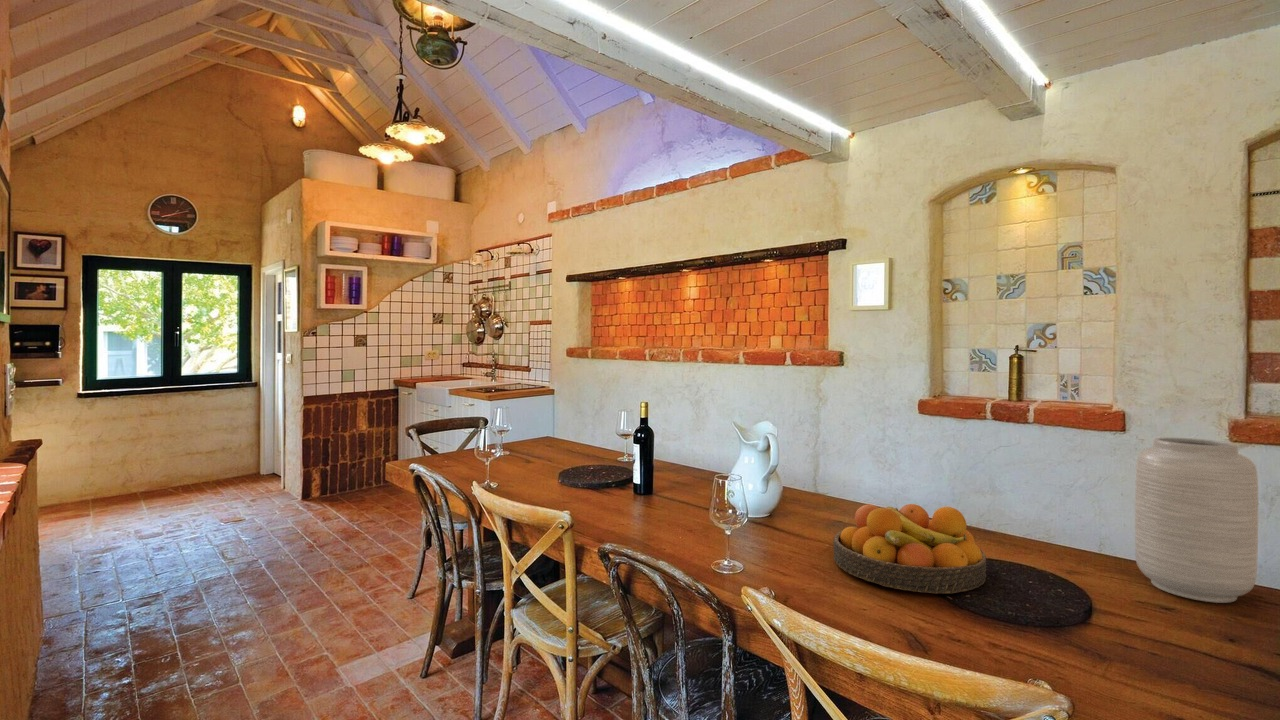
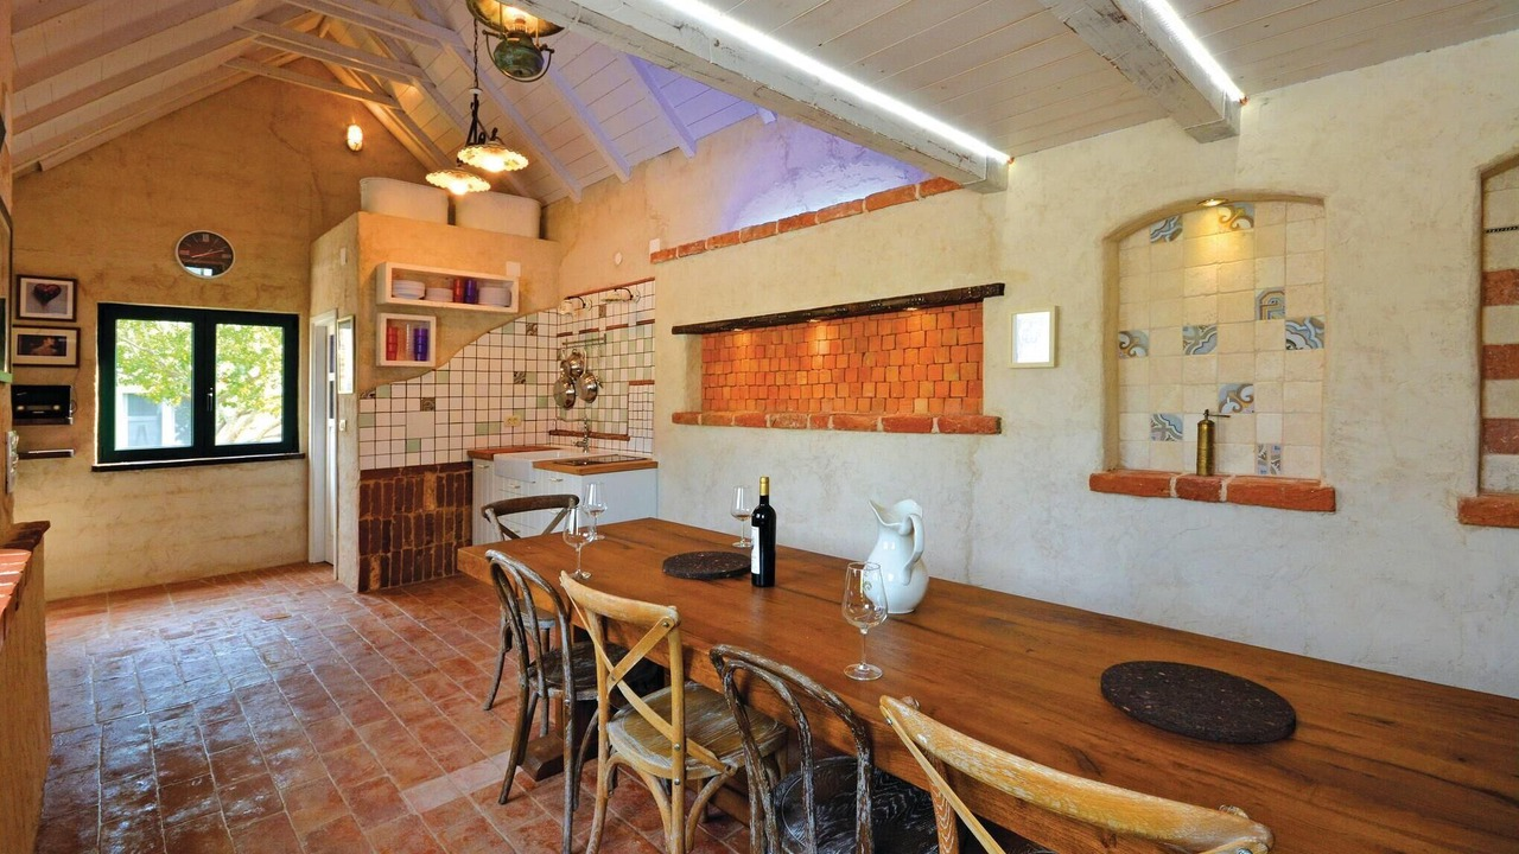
- fruit bowl [832,503,988,594]
- vase [1134,436,1259,604]
